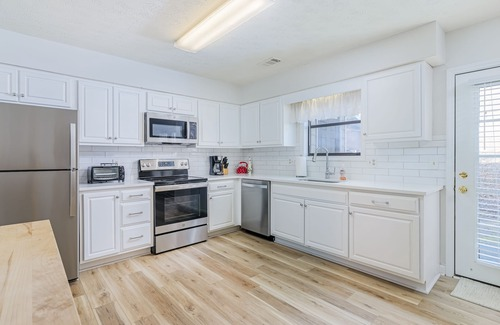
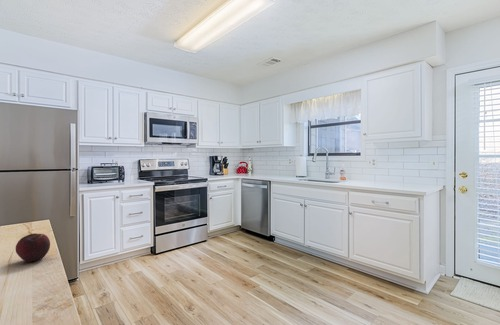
+ fruit [15,232,51,263]
